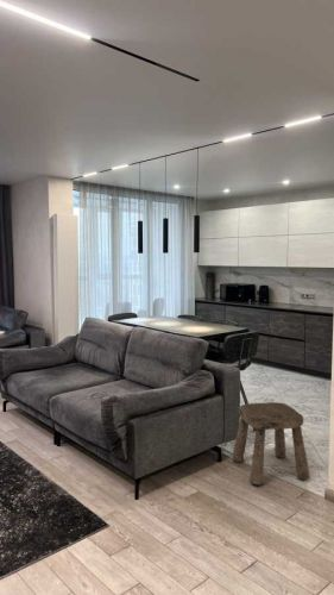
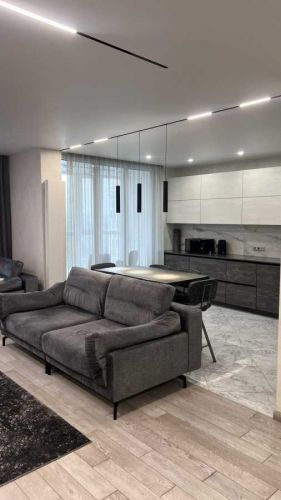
- stool [232,401,310,486]
